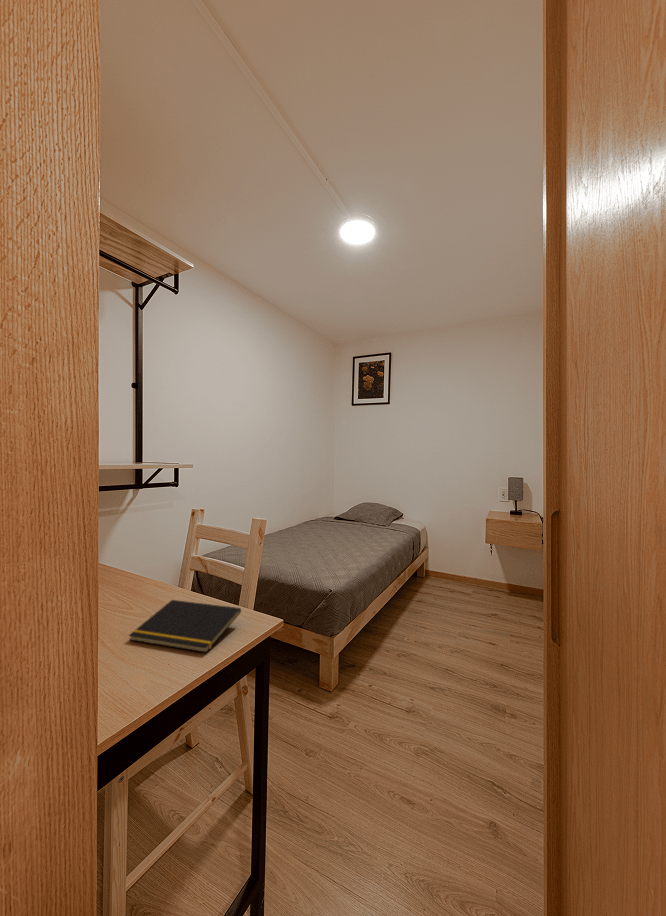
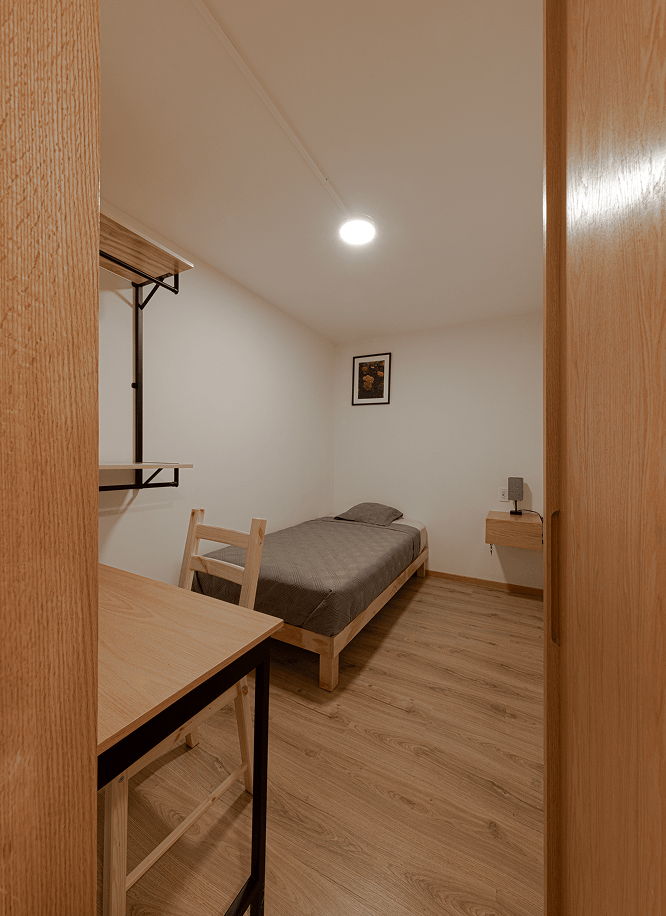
- notepad [127,599,242,654]
